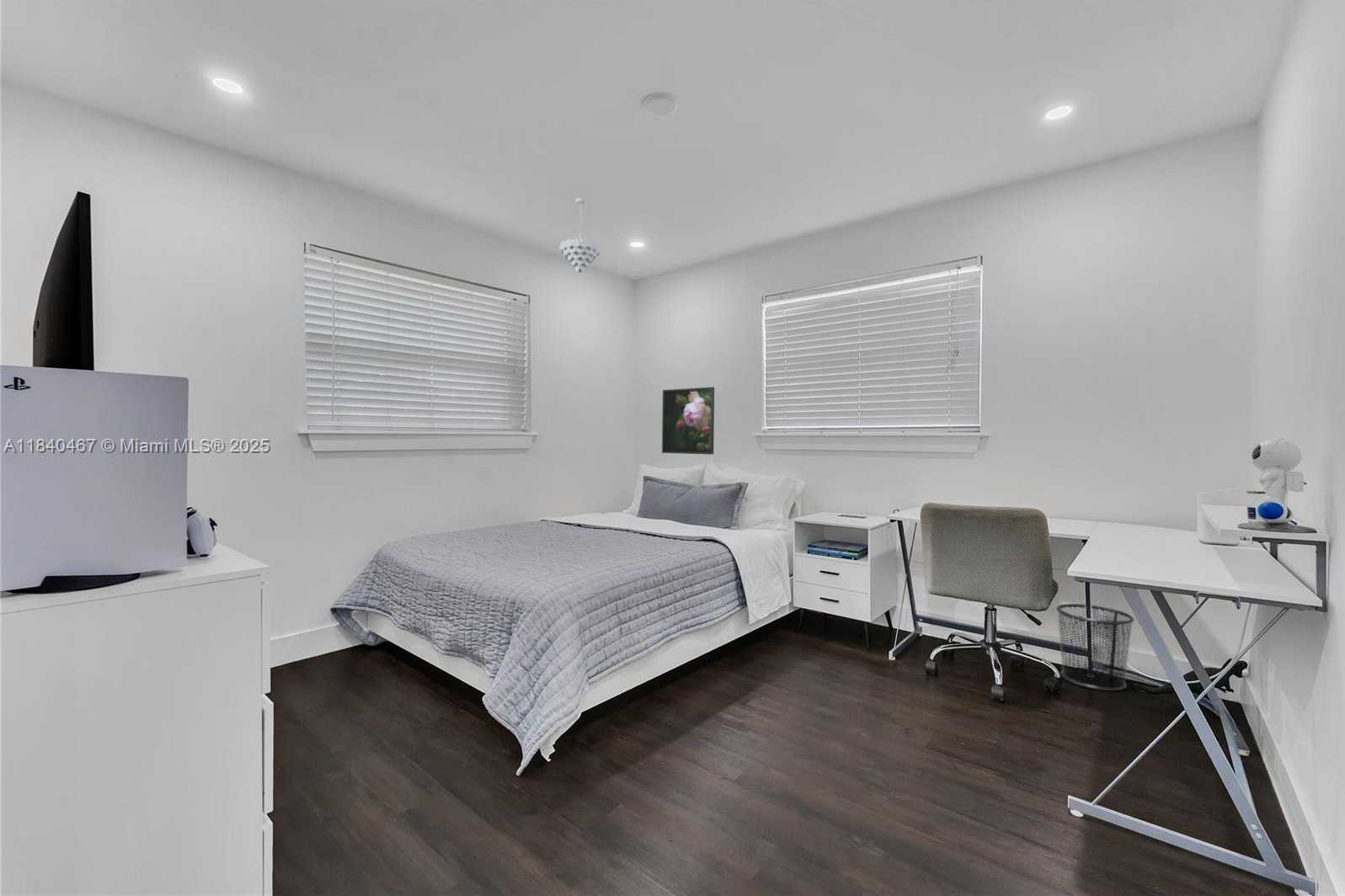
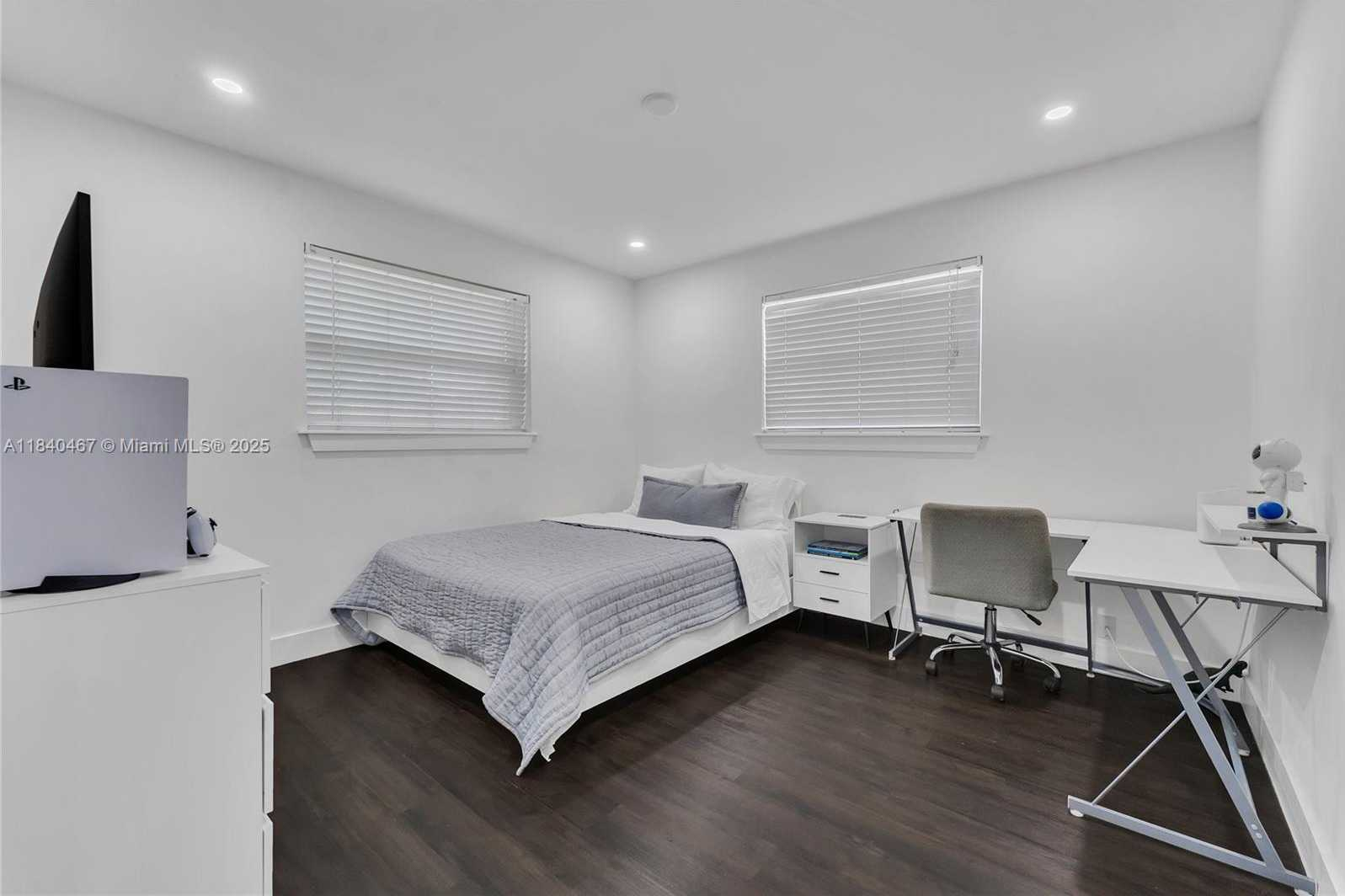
- waste bin [1055,603,1135,691]
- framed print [661,387,715,456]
- pendant light [559,197,601,274]
